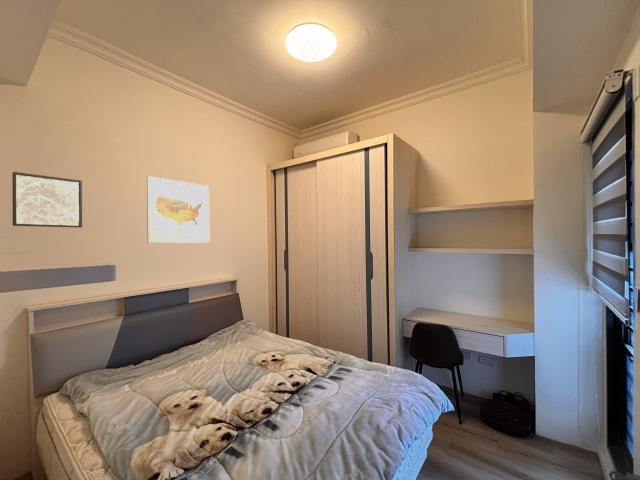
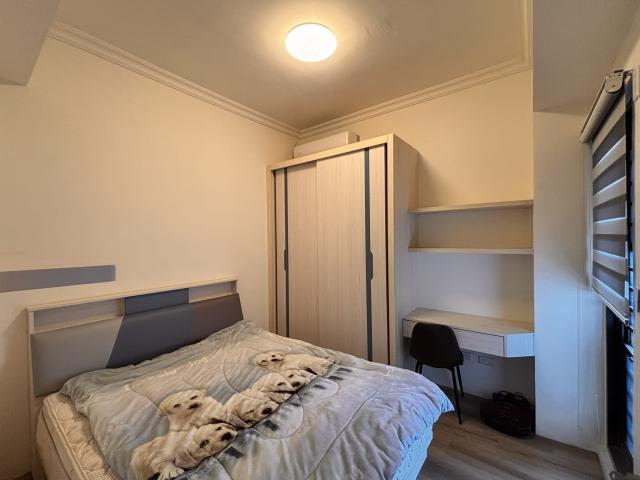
- wall art [11,171,83,228]
- wall art [146,175,211,244]
